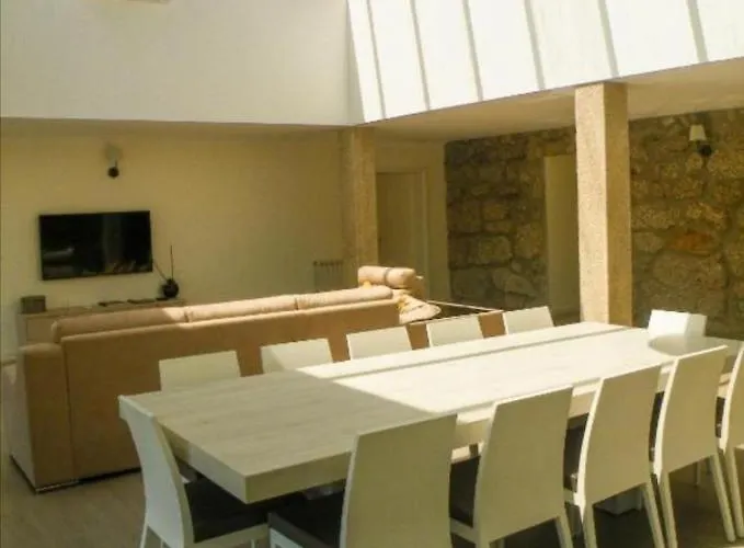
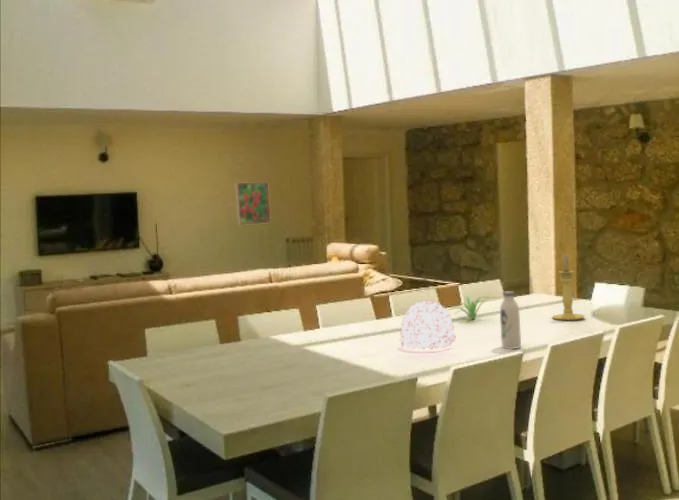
+ plant [447,294,499,320]
+ candle holder [551,253,586,321]
+ water bottle [499,290,522,350]
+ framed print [235,181,272,226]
+ decorative ball [399,299,457,350]
